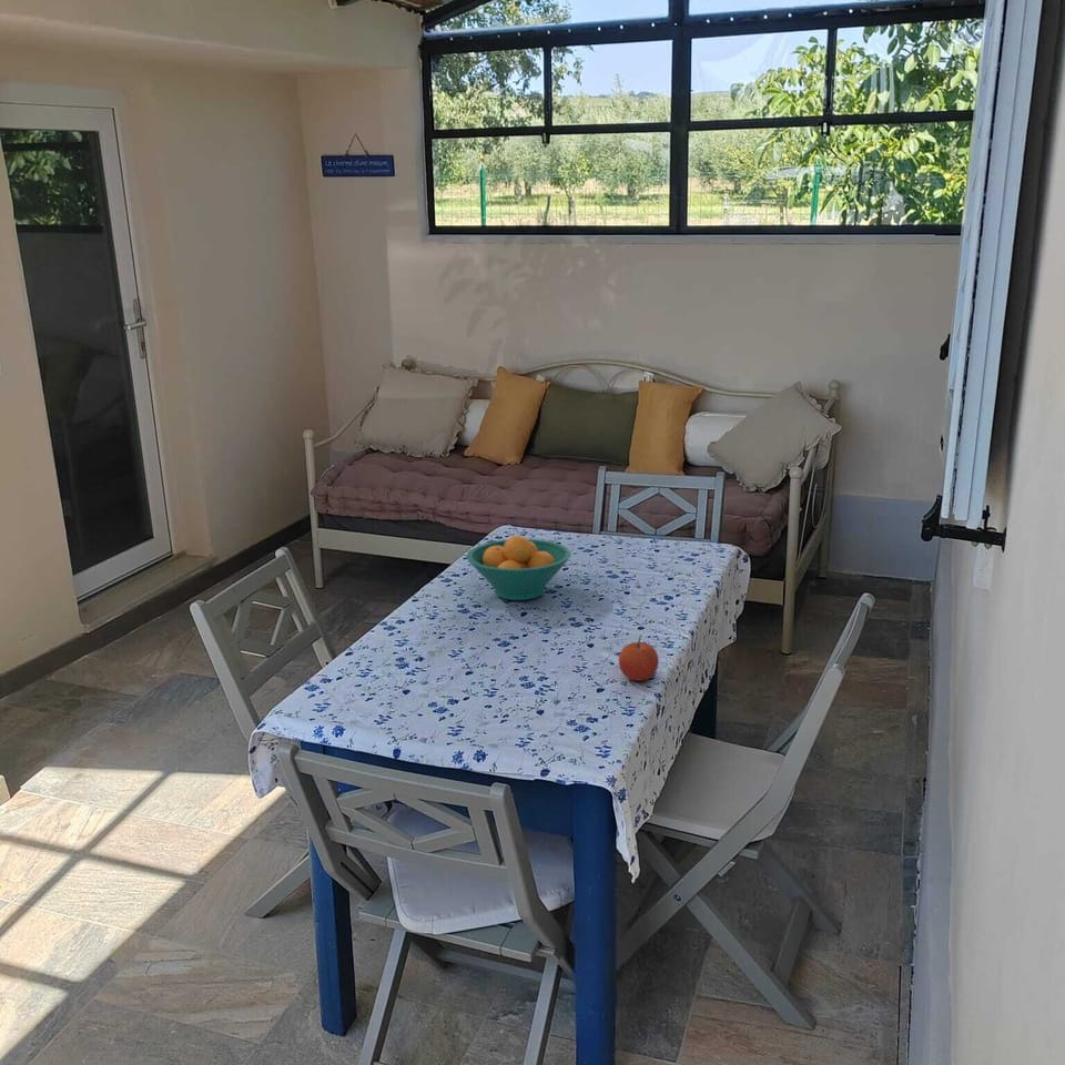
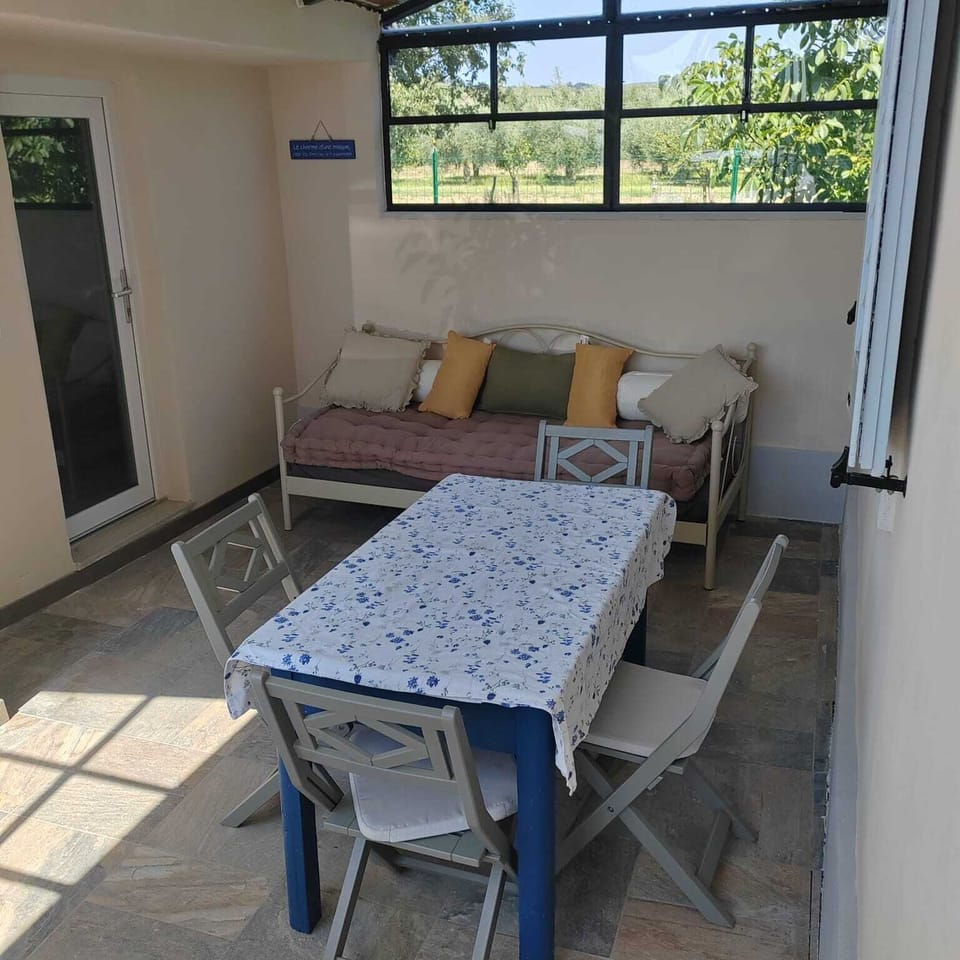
- apple [618,633,660,682]
- fruit bowl [466,535,572,601]
